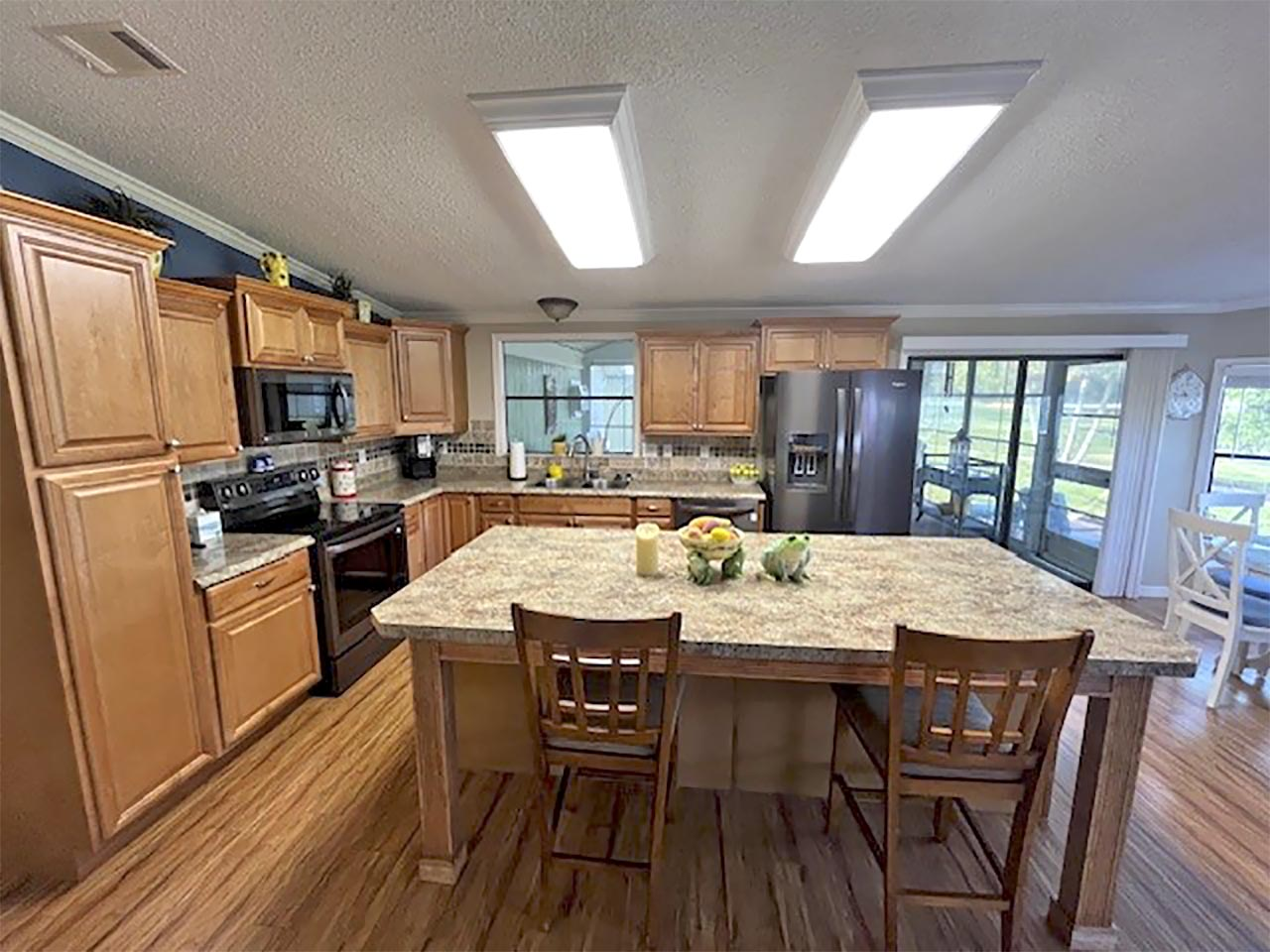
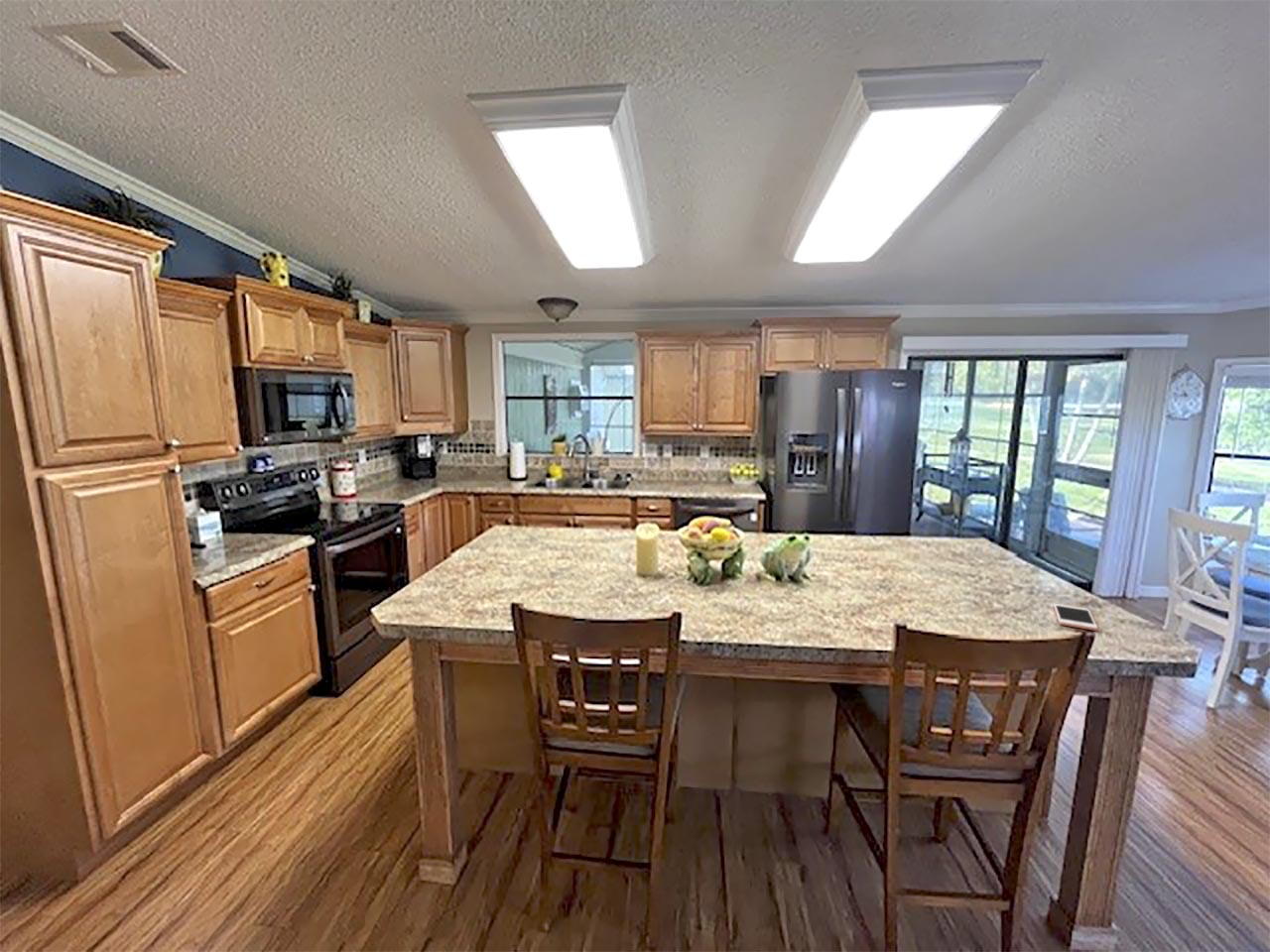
+ cell phone [1053,603,1098,632]
